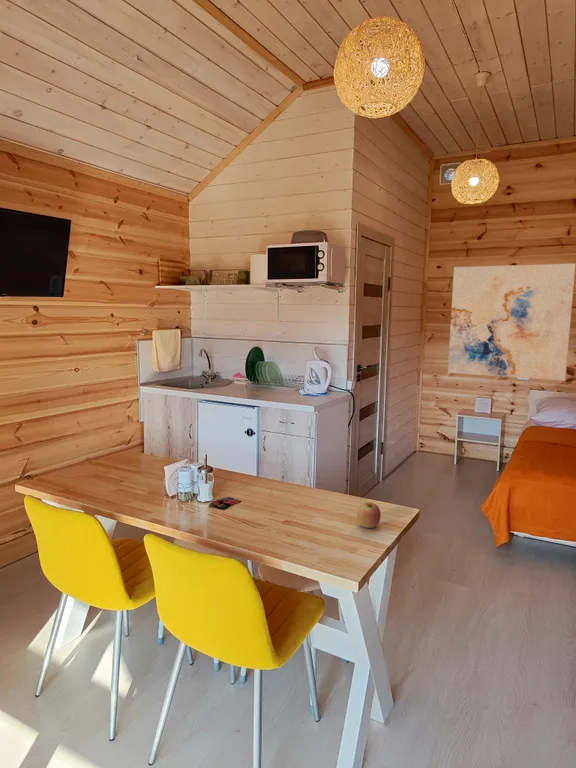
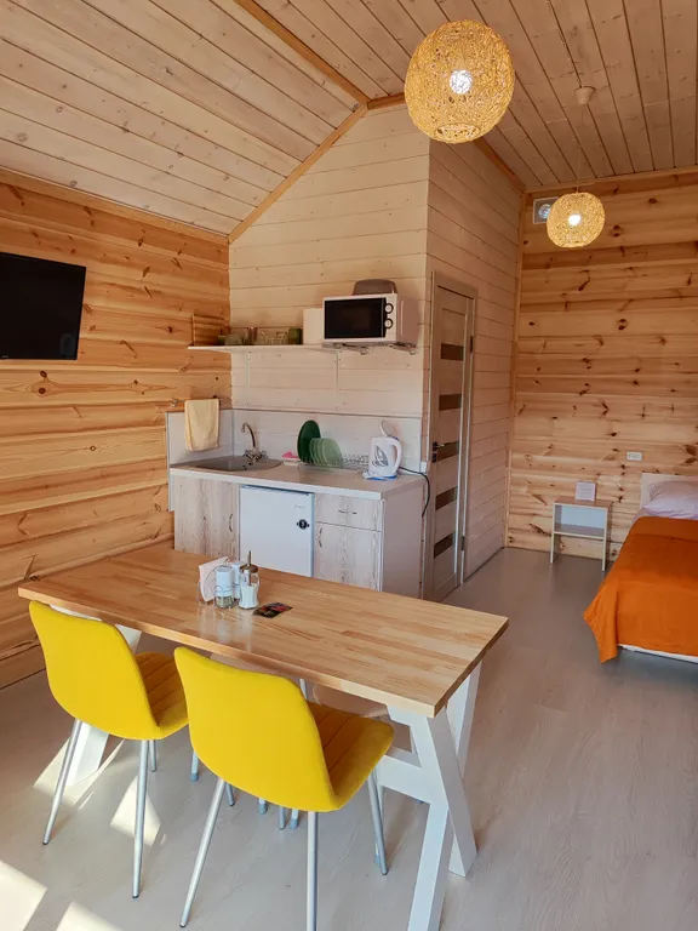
- wall art [447,262,576,382]
- apple [356,501,382,529]
